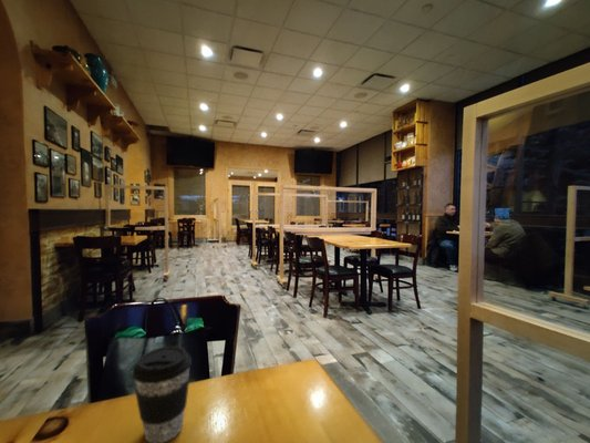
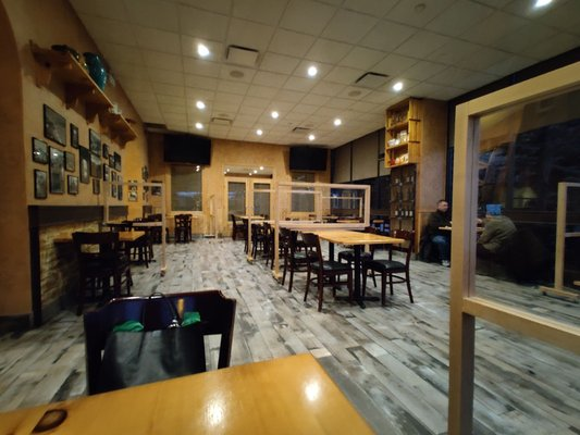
- coffee cup [132,346,193,443]
